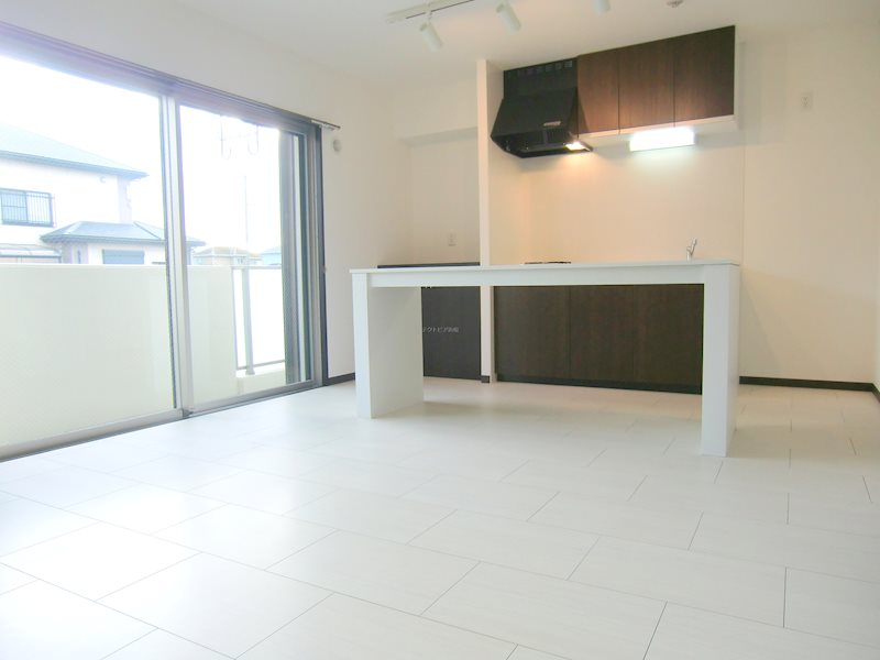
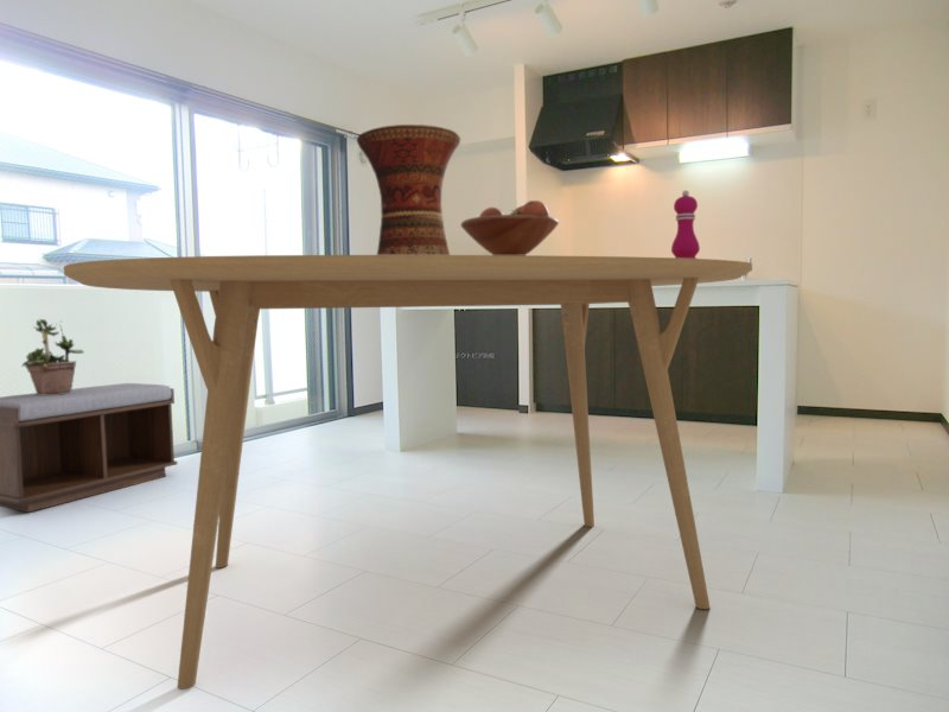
+ dining table [63,254,753,691]
+ fruit bowl [460,199,560,255]
+ vase [356,123,461,255]
+ bench [0,382,178,514]
+ potted plant [20,318,85,395]
+ pepper mill [670,189,701,259]
